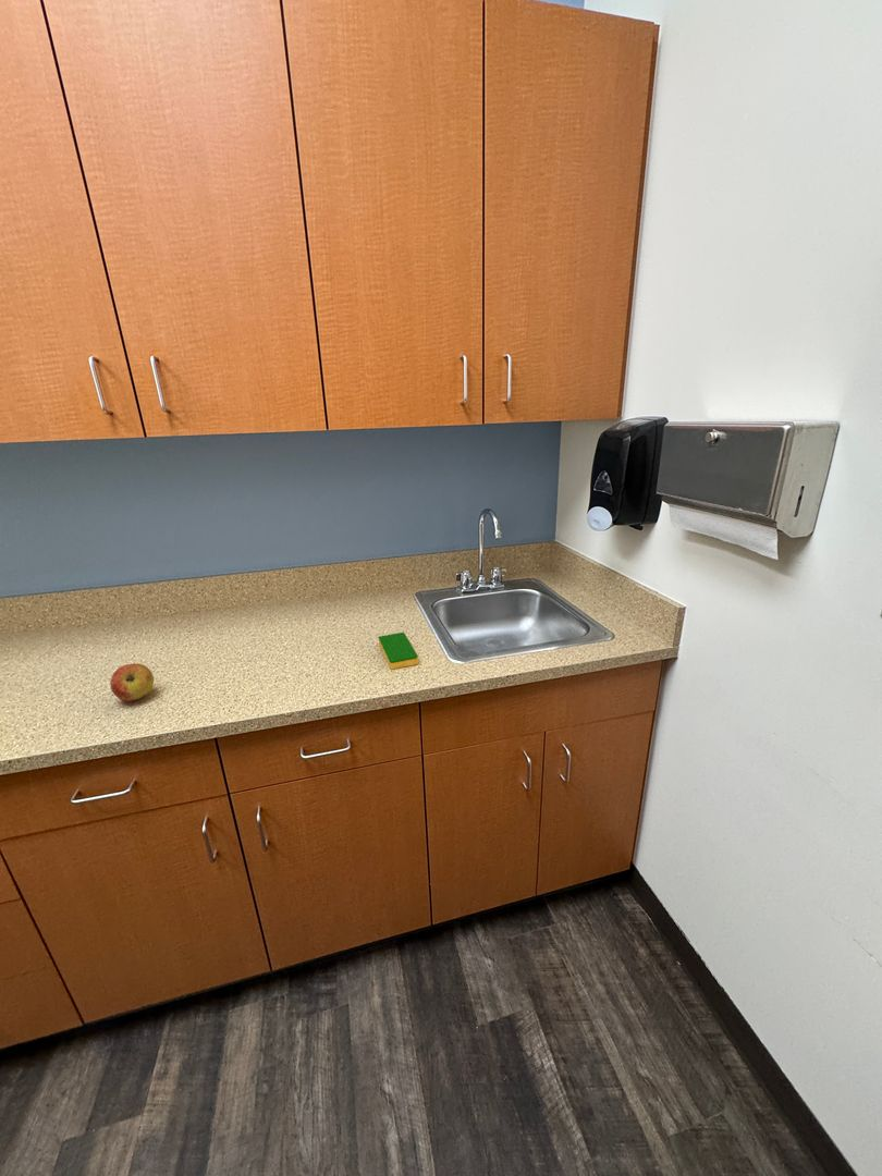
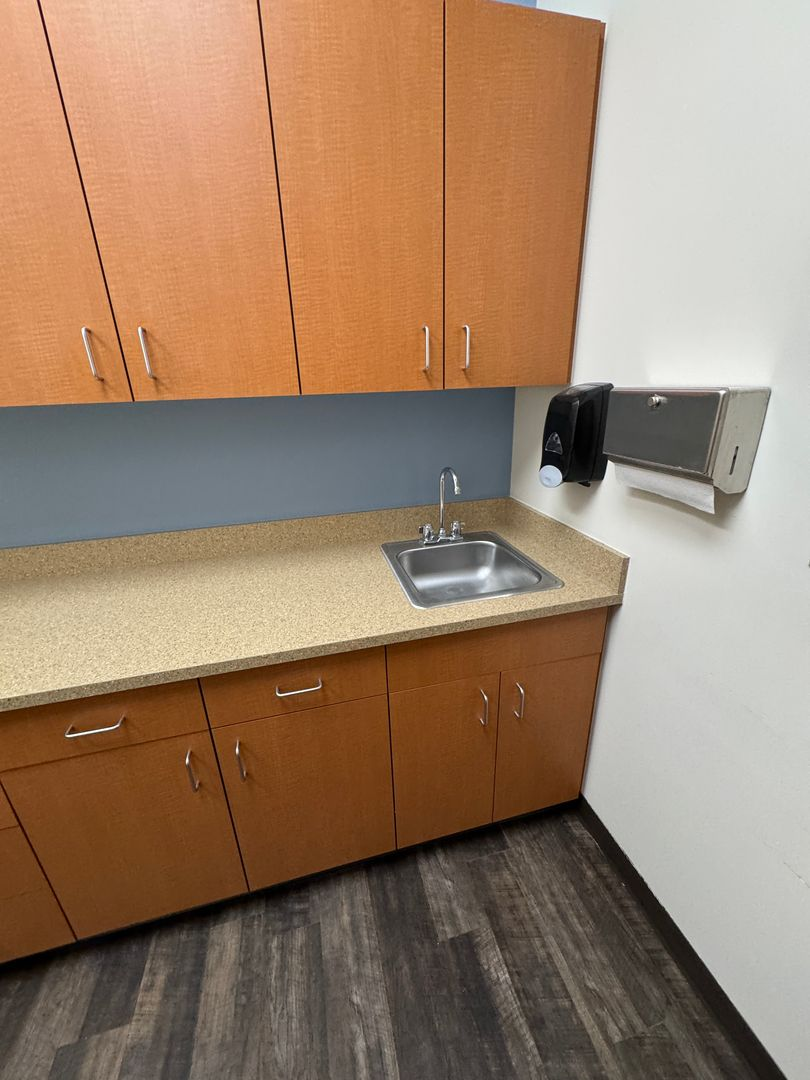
- apple [109,662,155,702]
- dish sponge [378,632,419,670]
